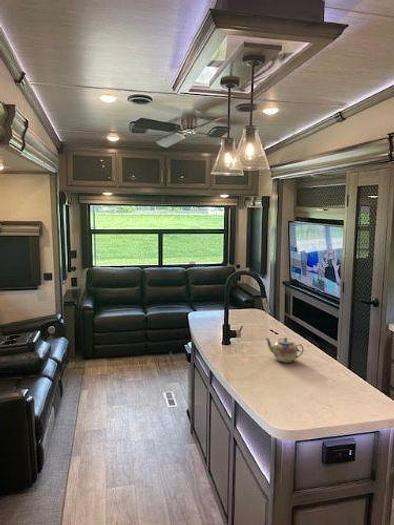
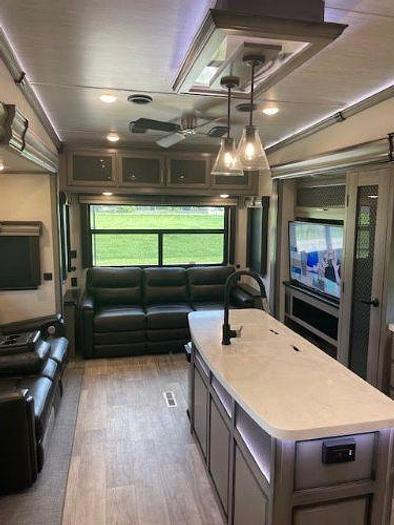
- teapot [264,336,304,364]
